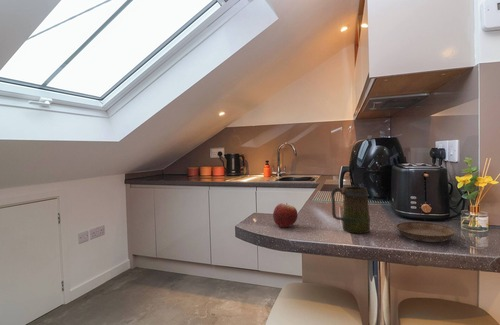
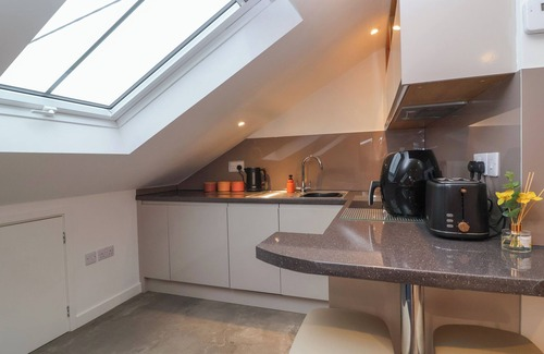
- fruit [272,202,299,228]
- saucer [395,221,457,243]
- mug [330,186,371,234]
